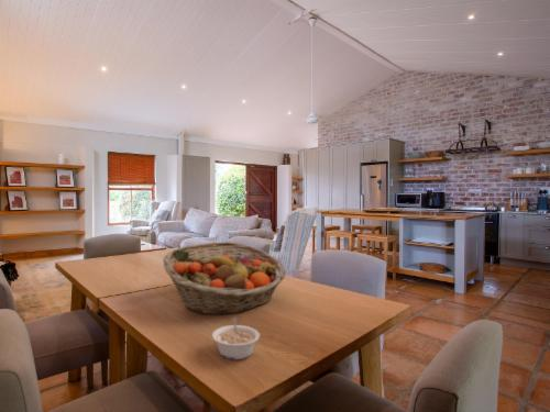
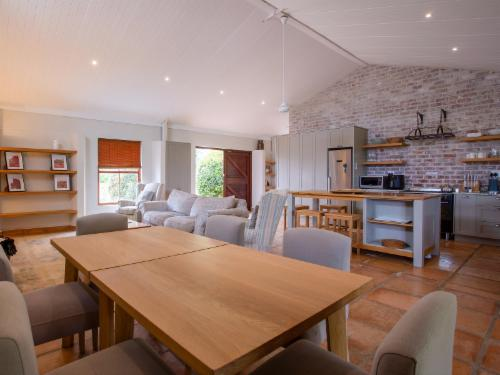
- legume [211,316,261,360]
- fruit basket [162,241,287,315]
